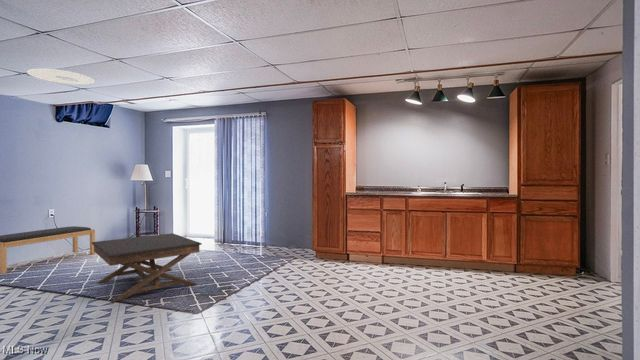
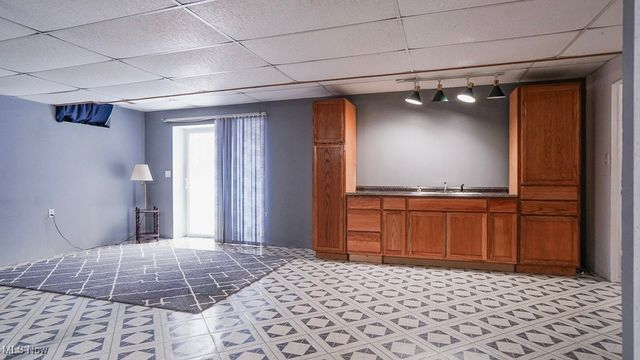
- bench [0,225,96,275]
- ceiling light [26,68,96,86]
- coffee table [92,232,203,303]
